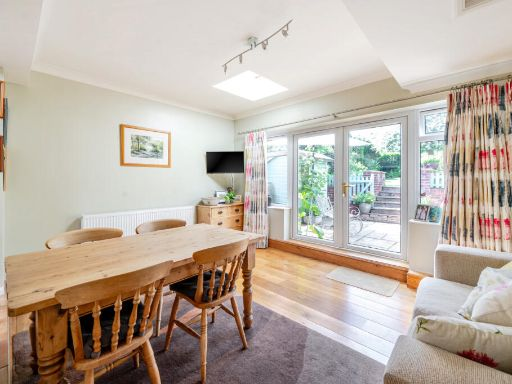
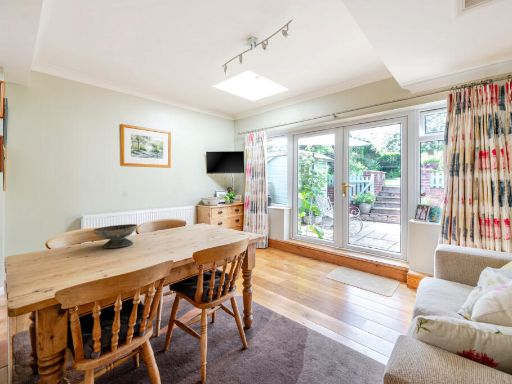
+ decorative bowl [92,223,139,249]
